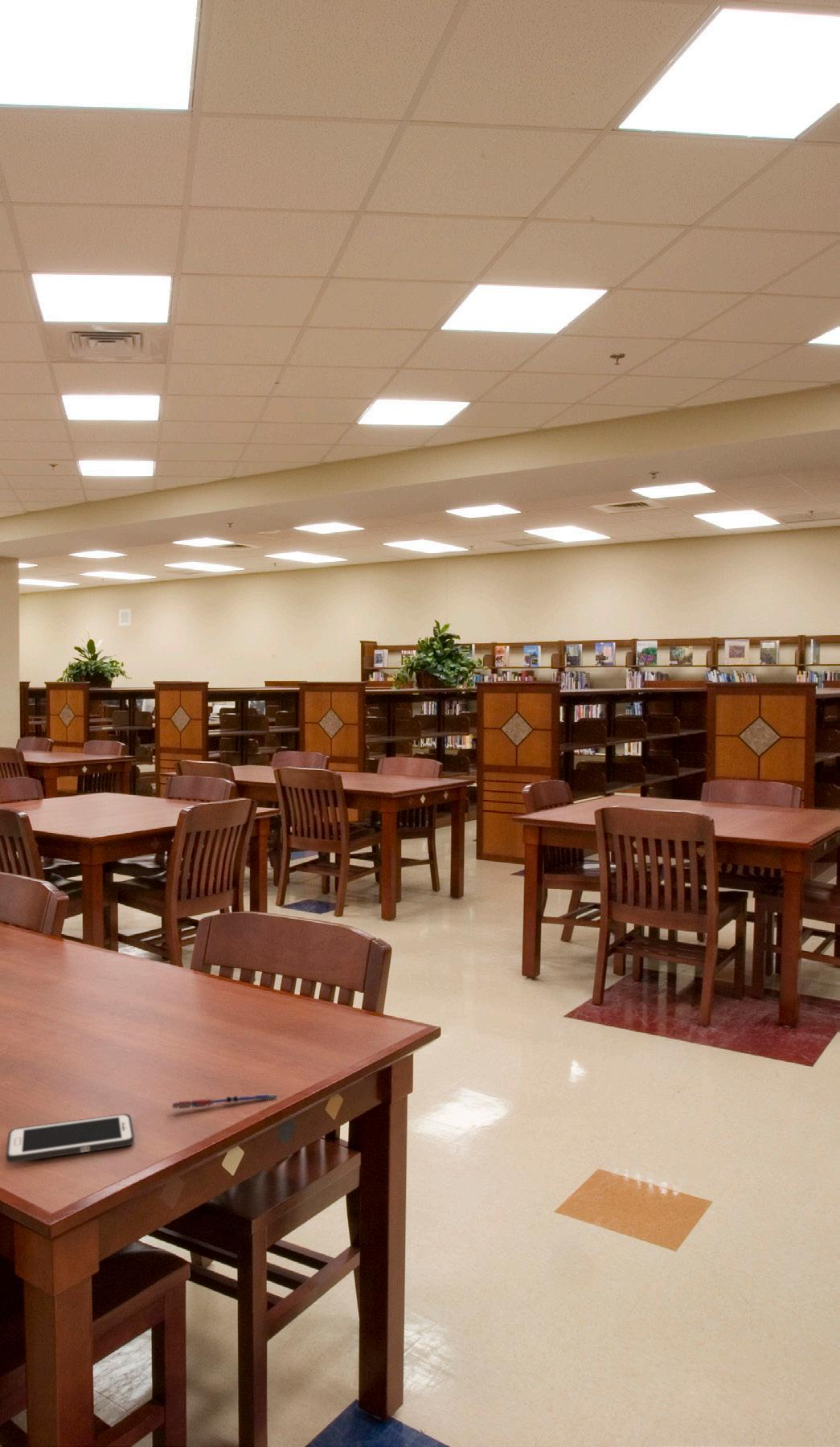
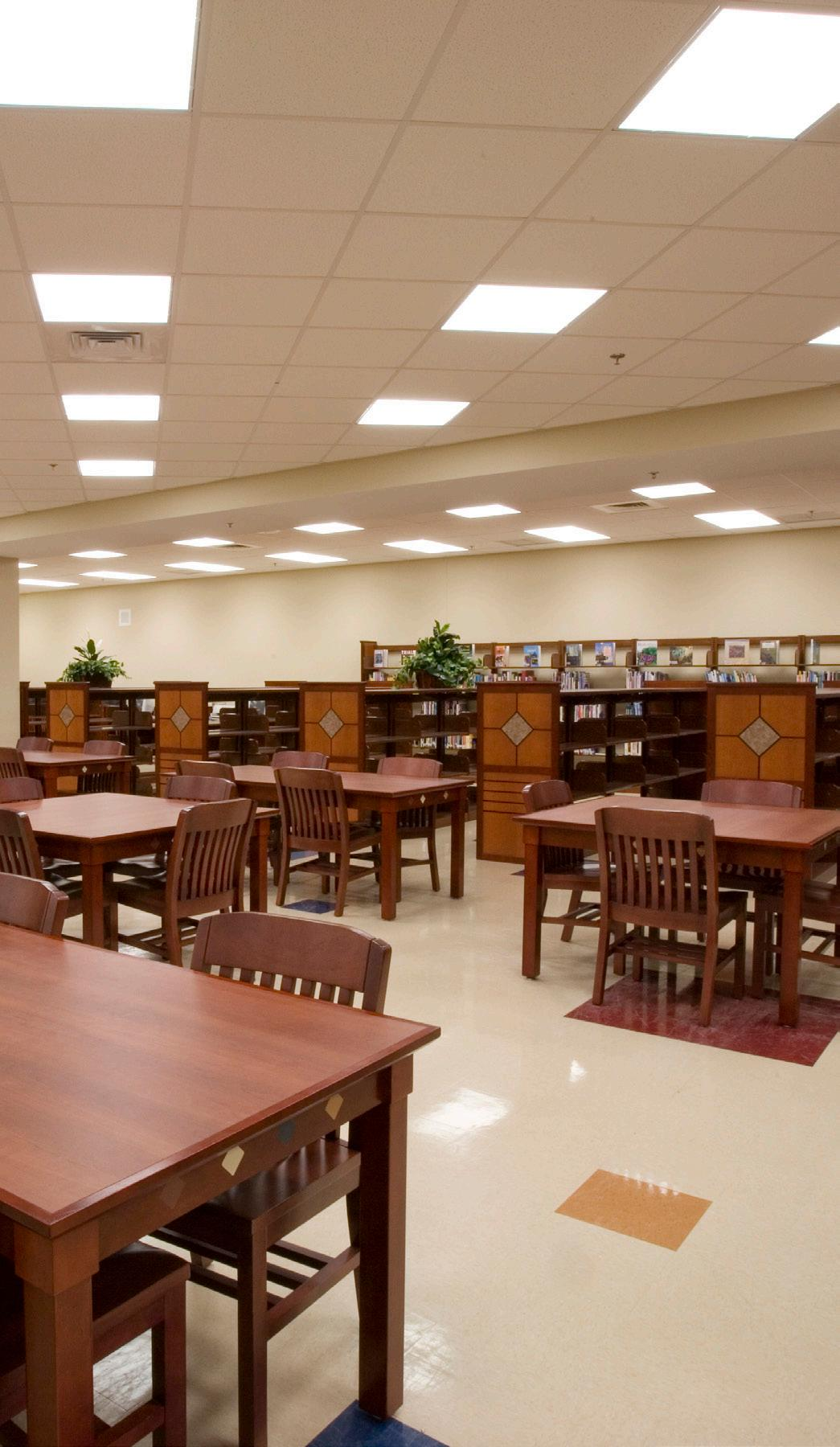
- pen [172,1093,277,1109]
- cell phone [5,1113,135,1163]
